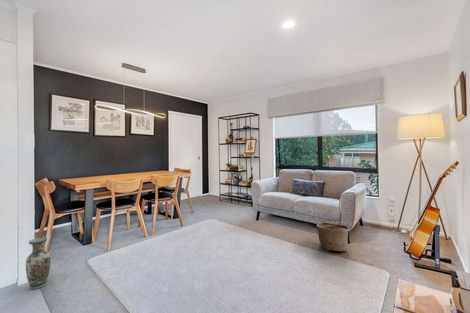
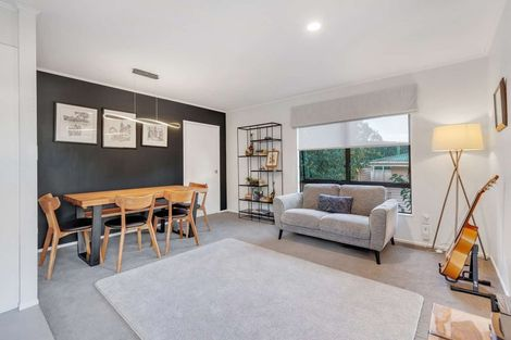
- vase [25,236,51,290]
- basket [316,221,350,252]
